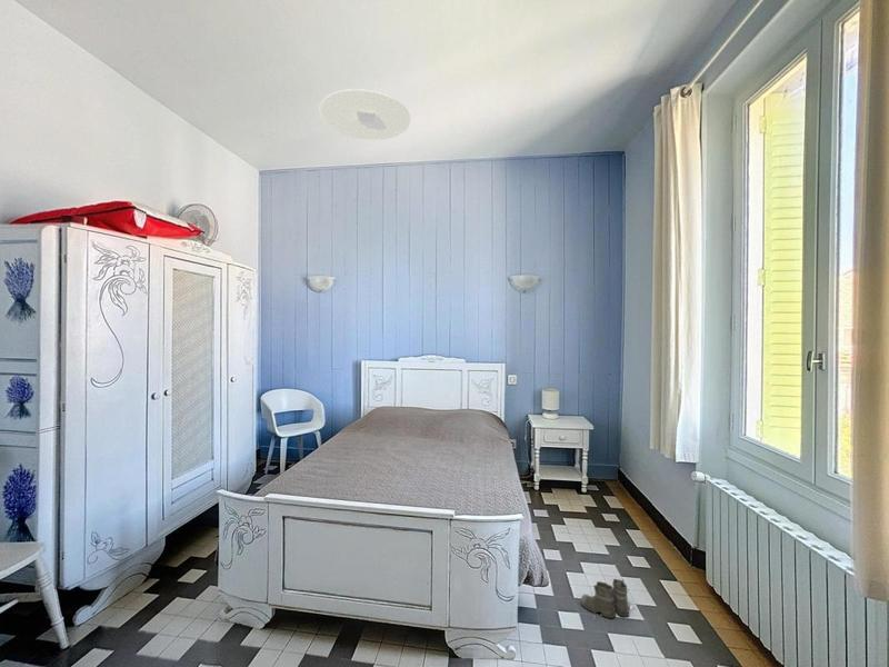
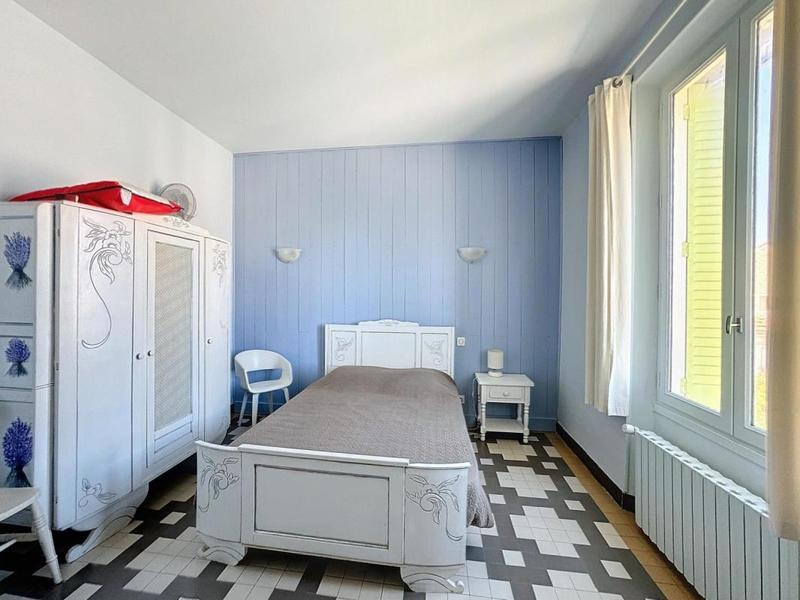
- ceiling light [319,88,411,141]
- boots [579,578,637,619]
